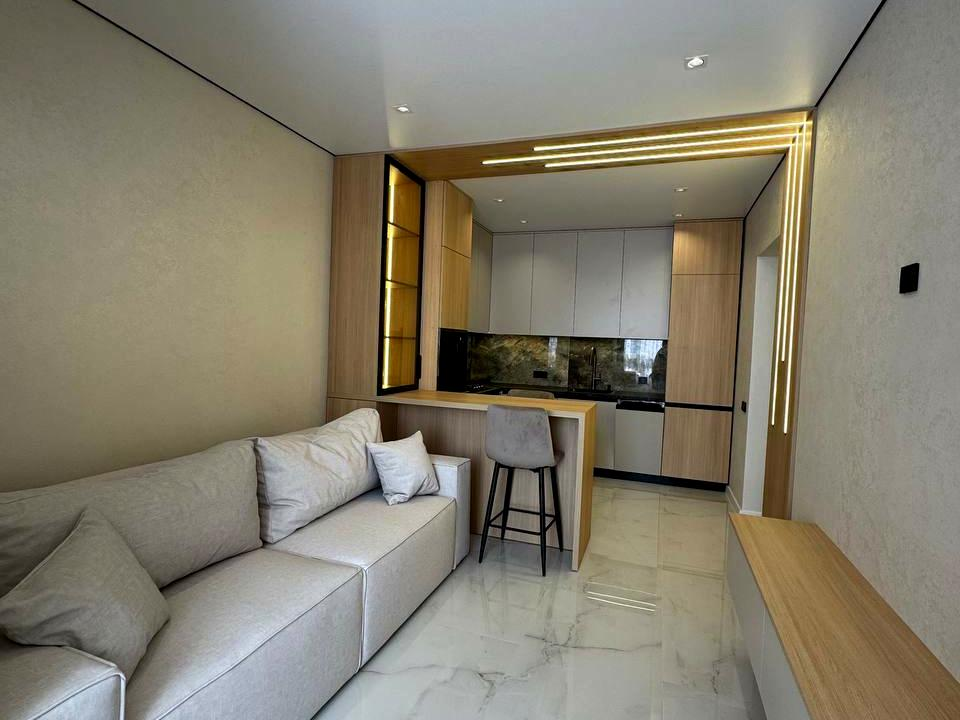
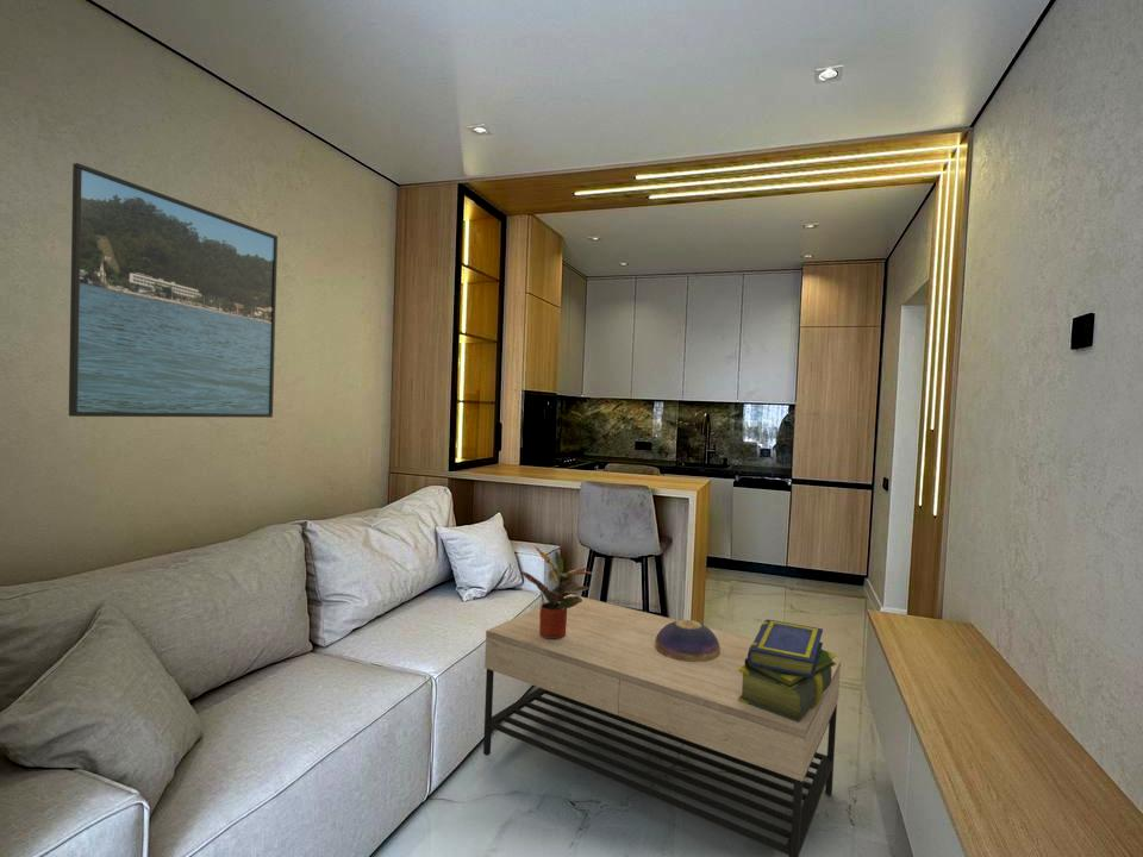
+ decorative bowl [655,619,720,662]
+ coffee table [482,593,842,857]
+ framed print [68,162,279,419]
+ potted plant [519,545,593,638]
+ stack of books [738,618,838,721]
